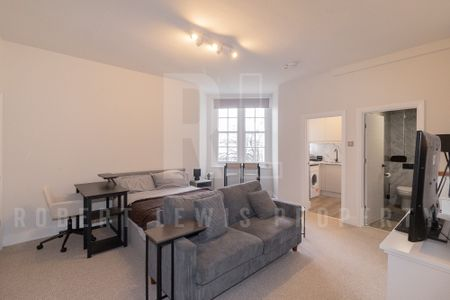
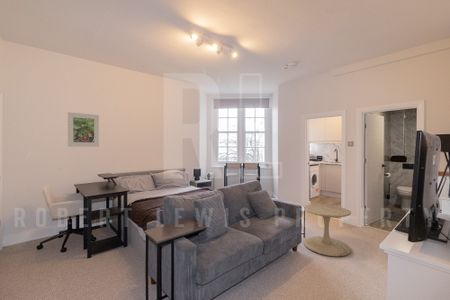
+ side table [303,203,352,257]
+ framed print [67,111,100,148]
